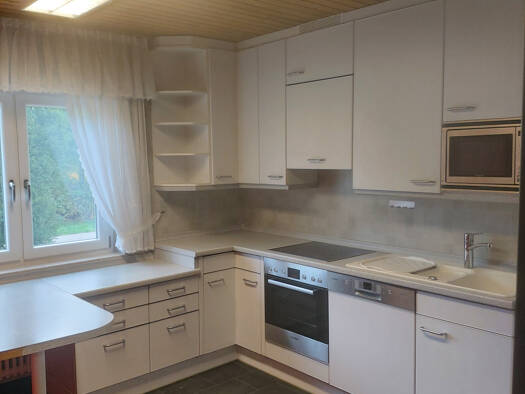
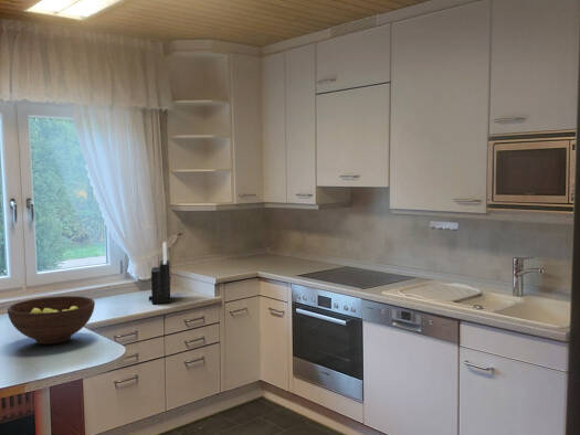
+ knife block [148,241,171,305]
+ fruit bowl [7,295,96,346]
